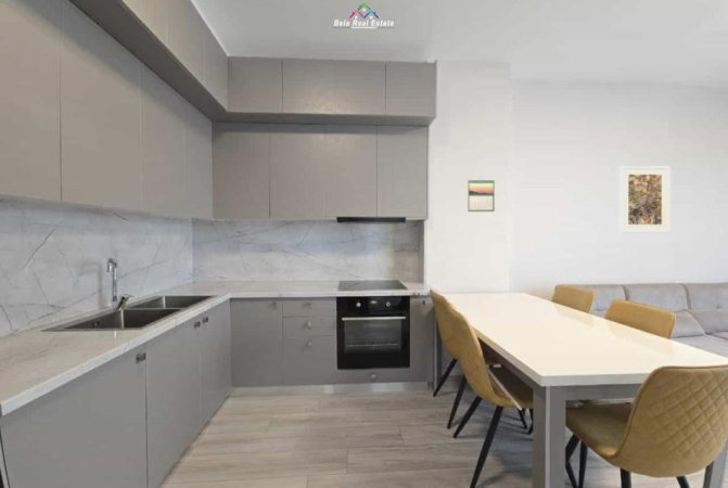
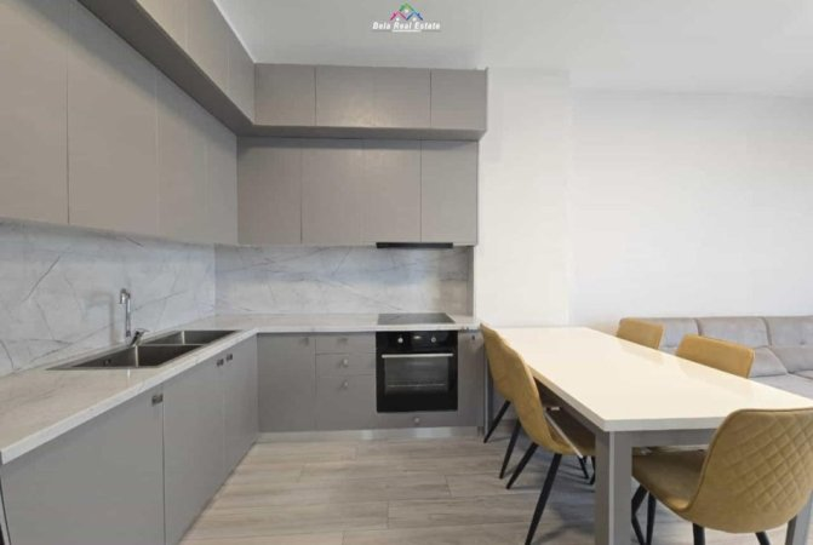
- calendar [467,178,496,213]
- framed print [618,165,670,234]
